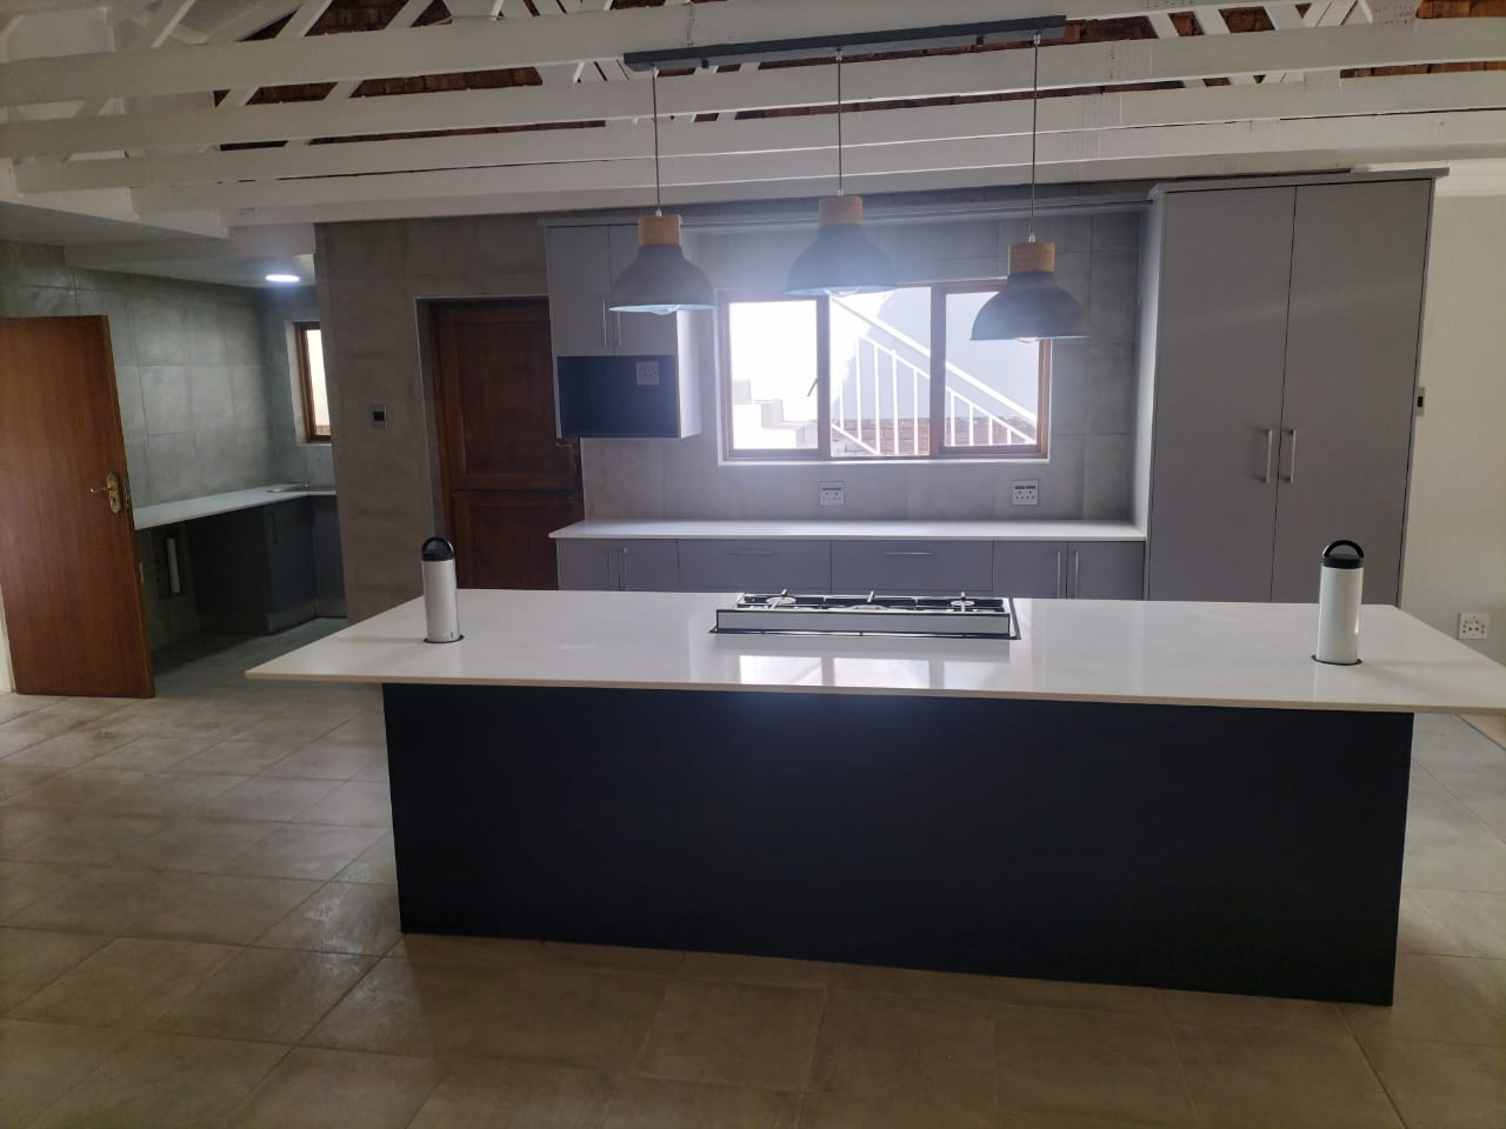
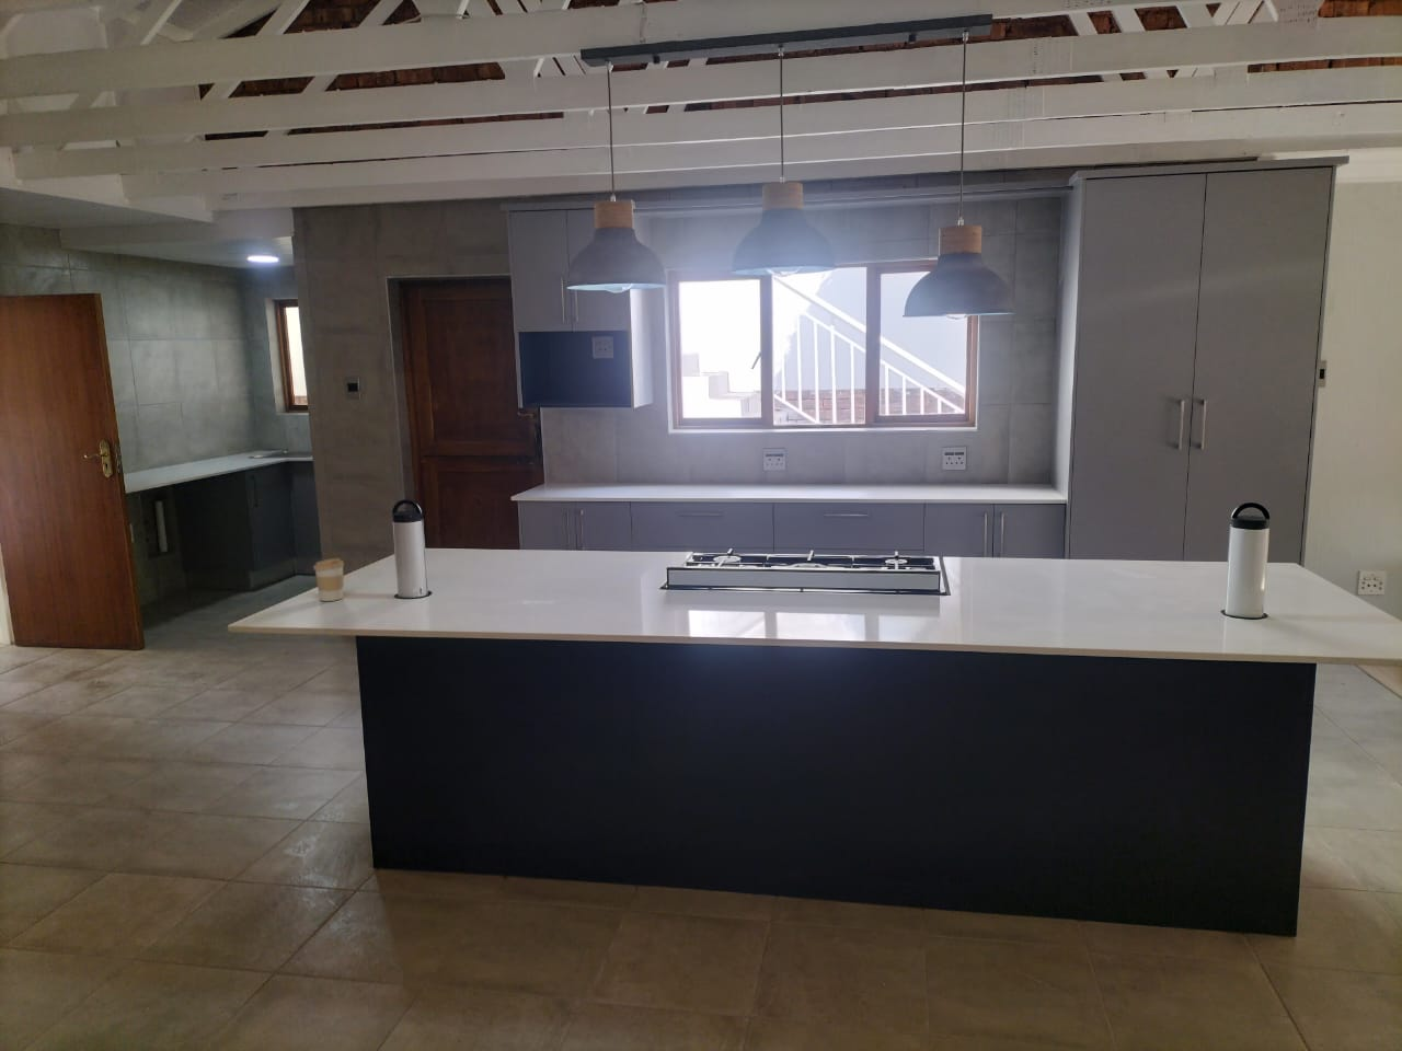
+ coffee cup [312,558,346,602]
